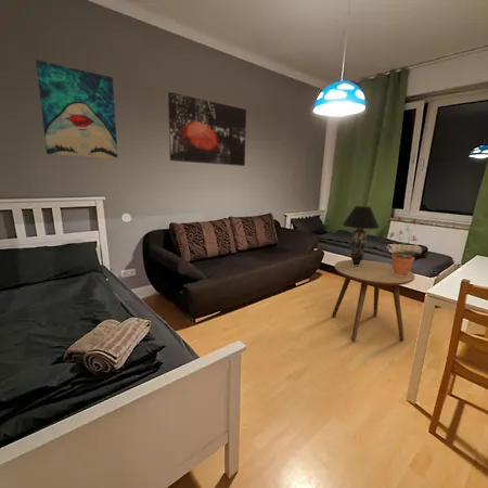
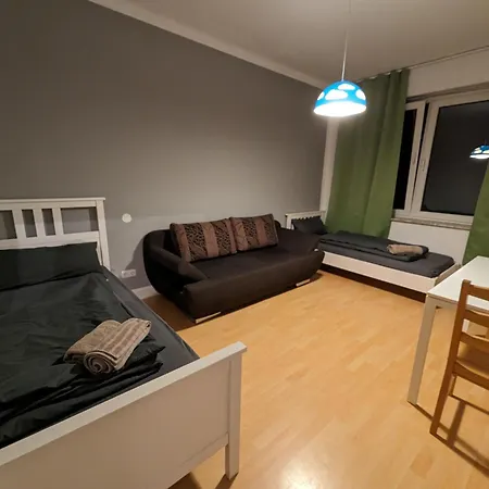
- wall art [35,59,119,159]
- wall art [167,91,247,167]
- potted plant [387,215,420,277]
- side table [331,259,415,343]
- table lamp [342,205,381,266]
